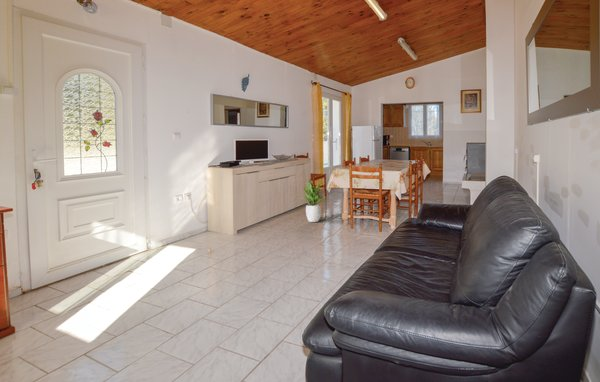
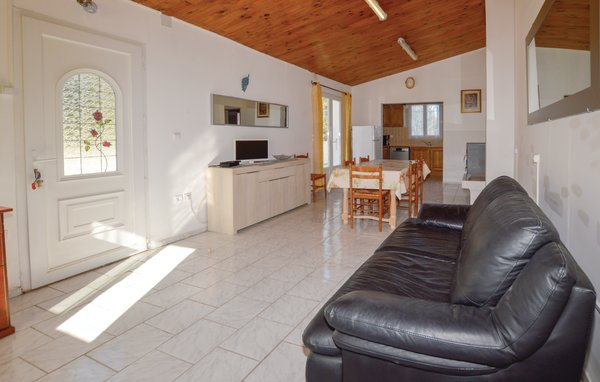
- potted plant [300,179,326,223]
